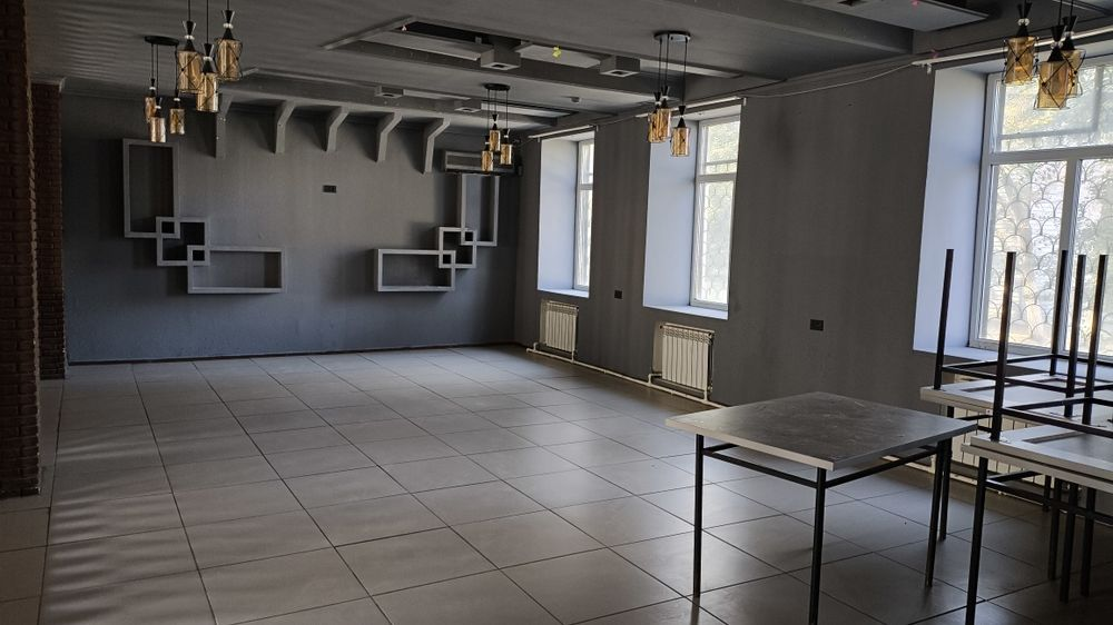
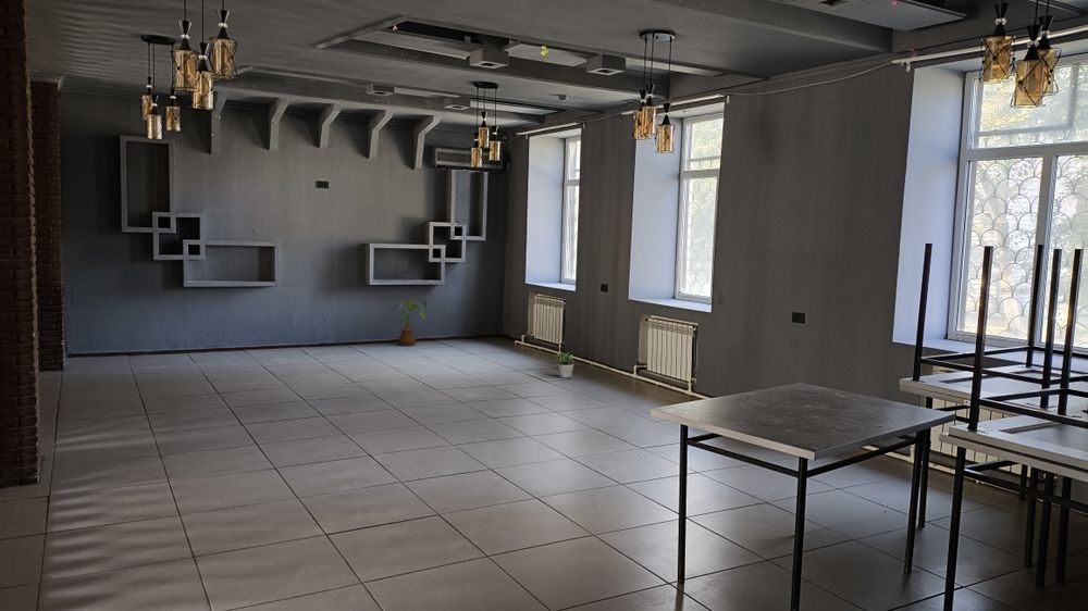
+ house plant [391,298,428,347]
+ potted plant [553,351,576,378]
